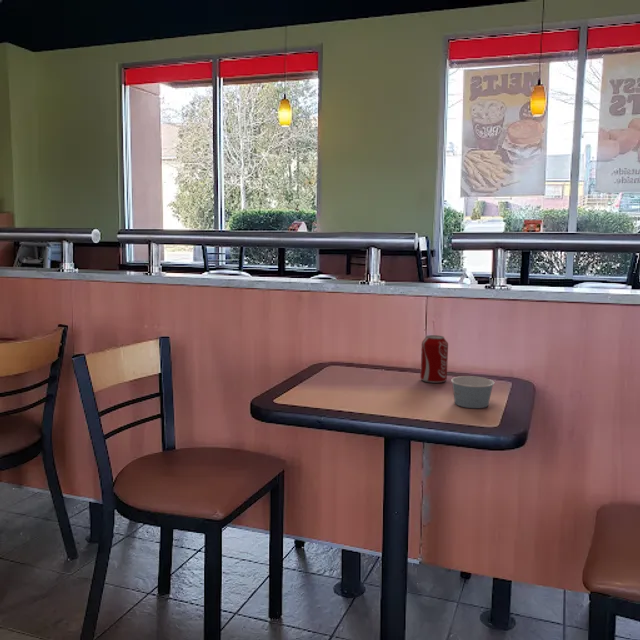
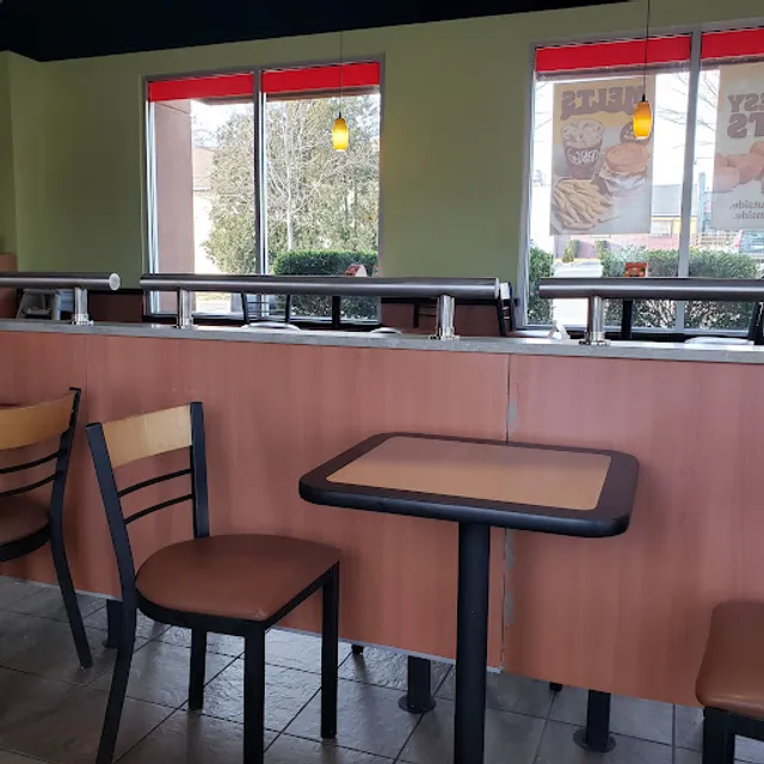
- paper cup [450,375,496,409]
- beverage can [419,334,449,384]
